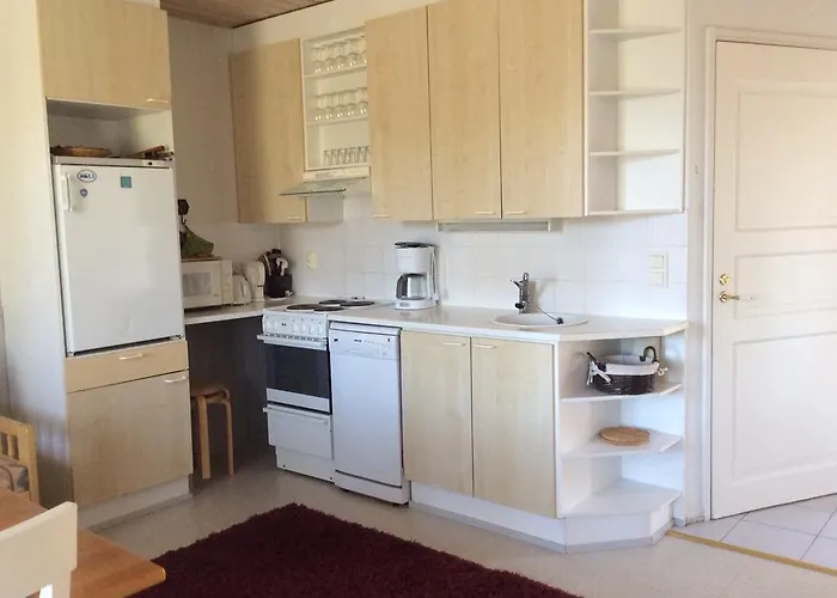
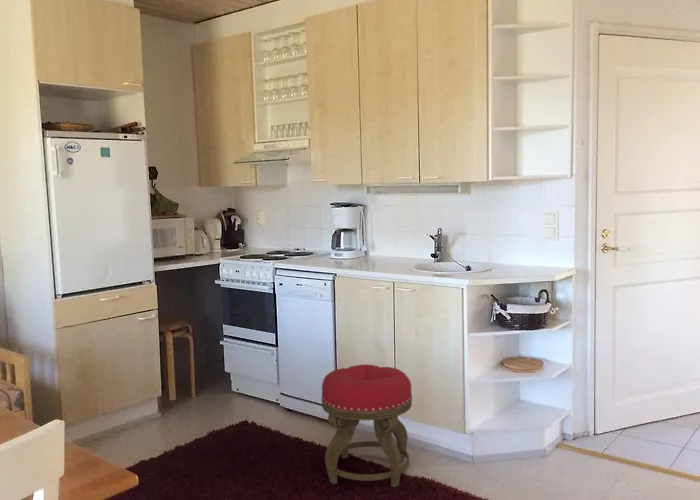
+ stool [321,363,413,488]
